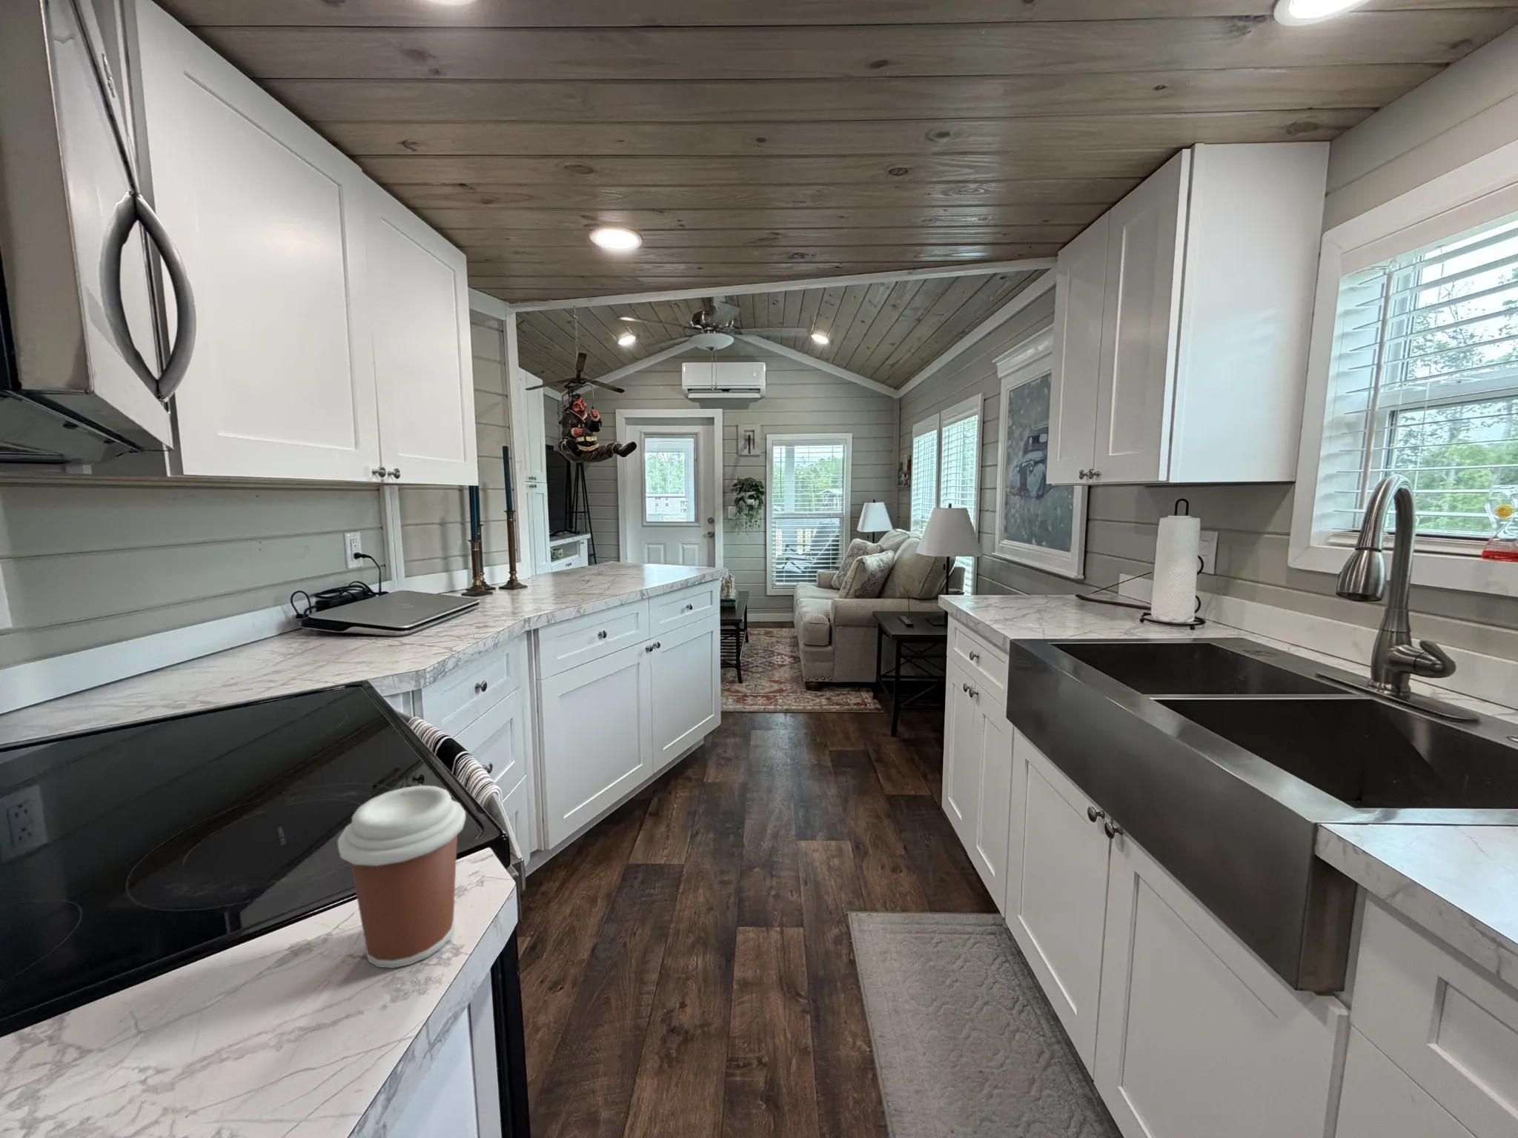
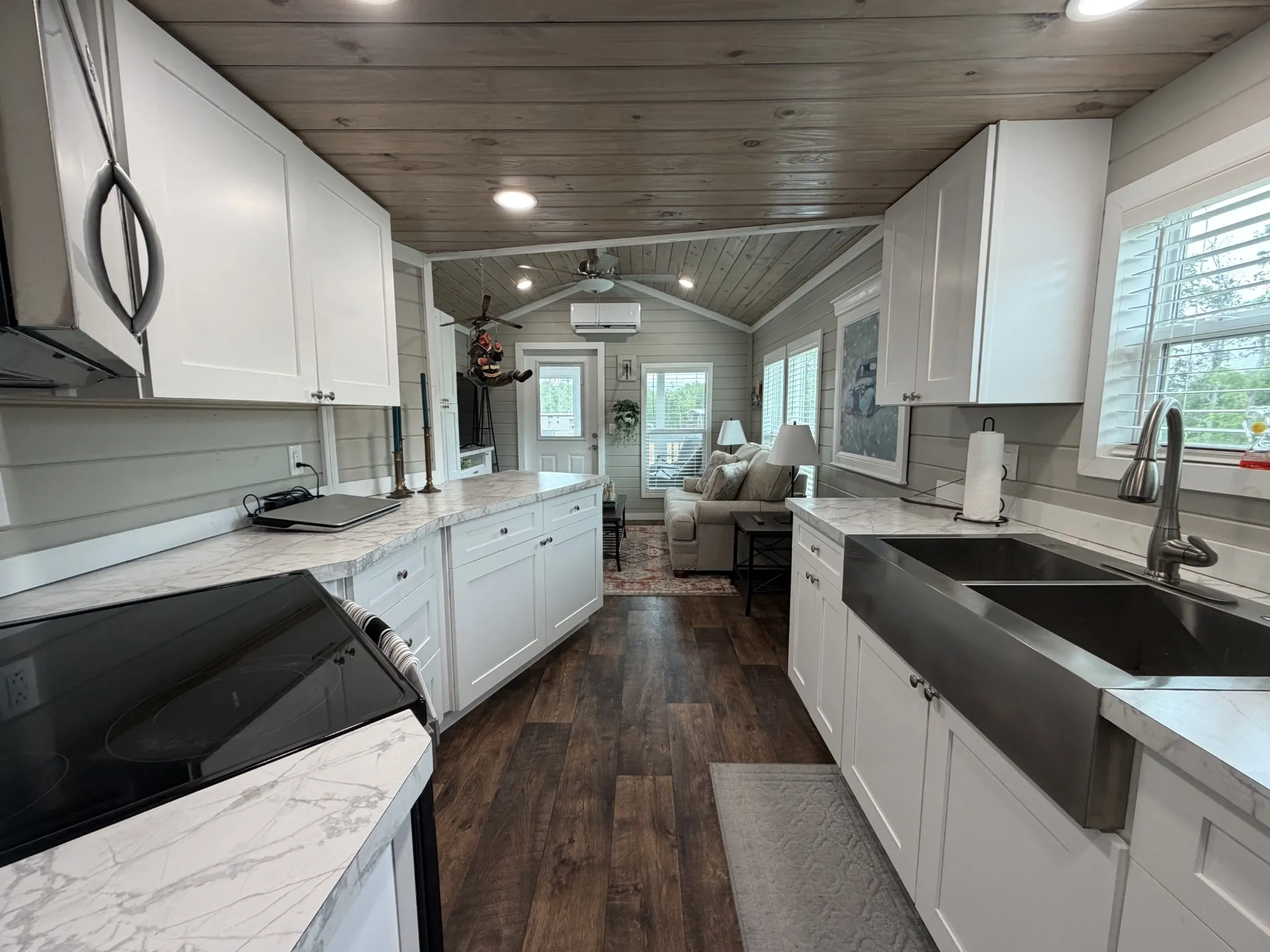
- coffee cup [337,784,466,969]
